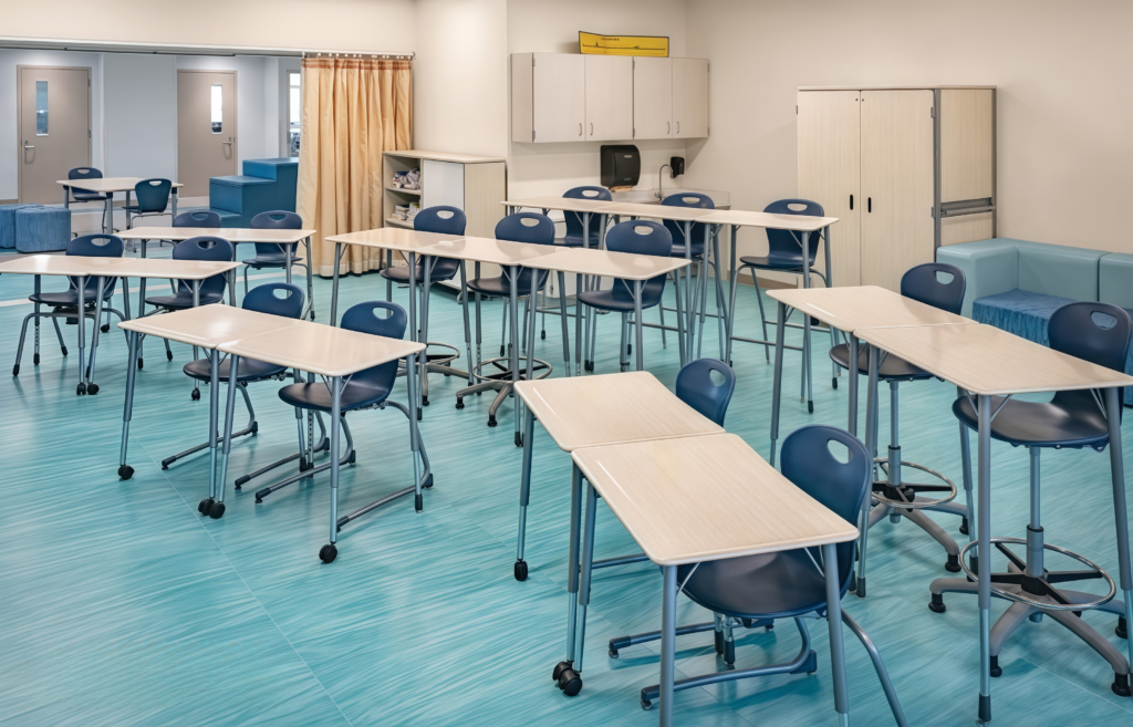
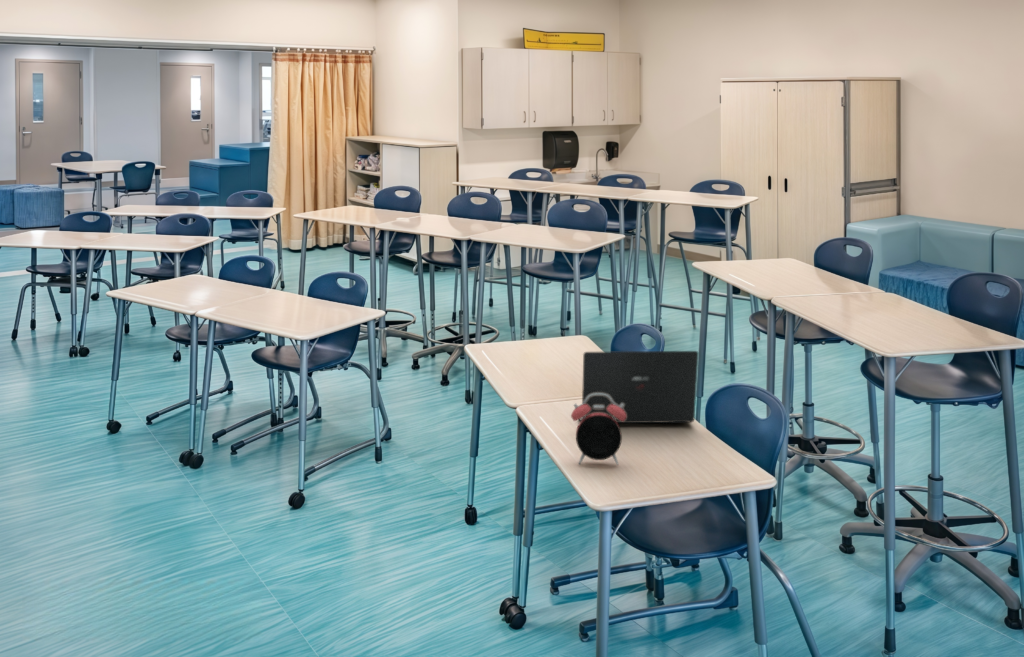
+ laptop [578,350,699,424]
+ alarm clock [570,393,626,466]
